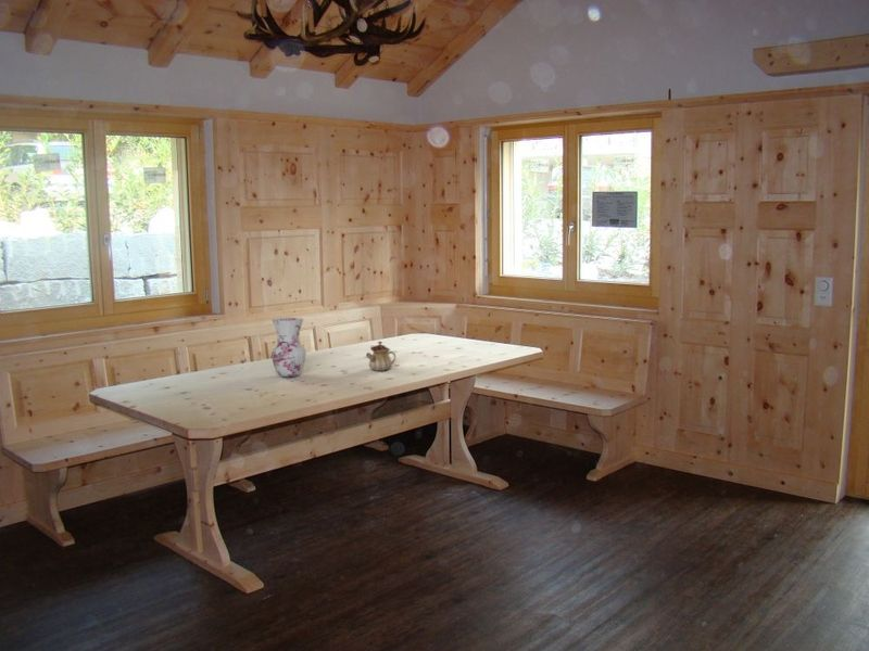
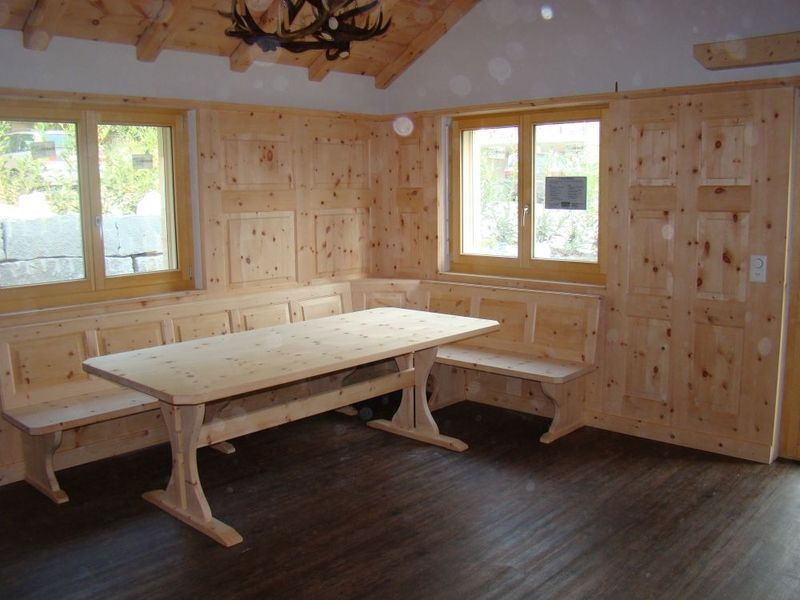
- teapot [365,341,396,372]
- vase [270,317,307,378]
